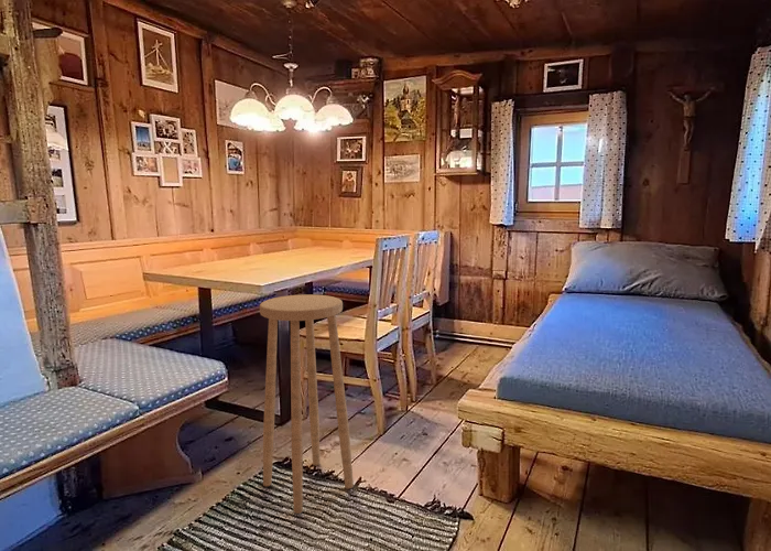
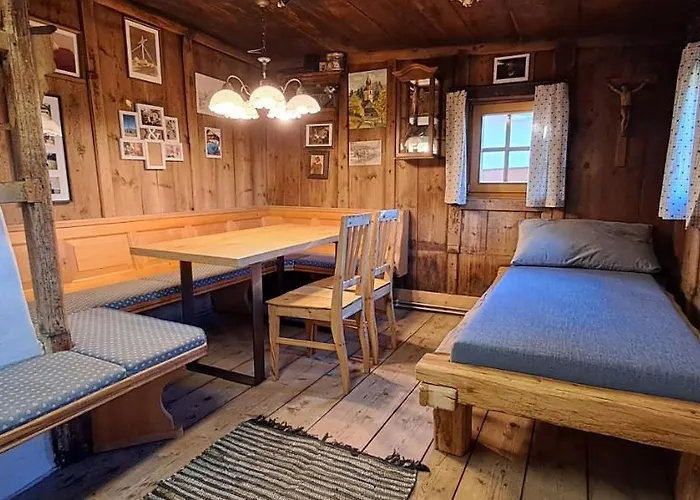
- stool [259,293,355,515]
